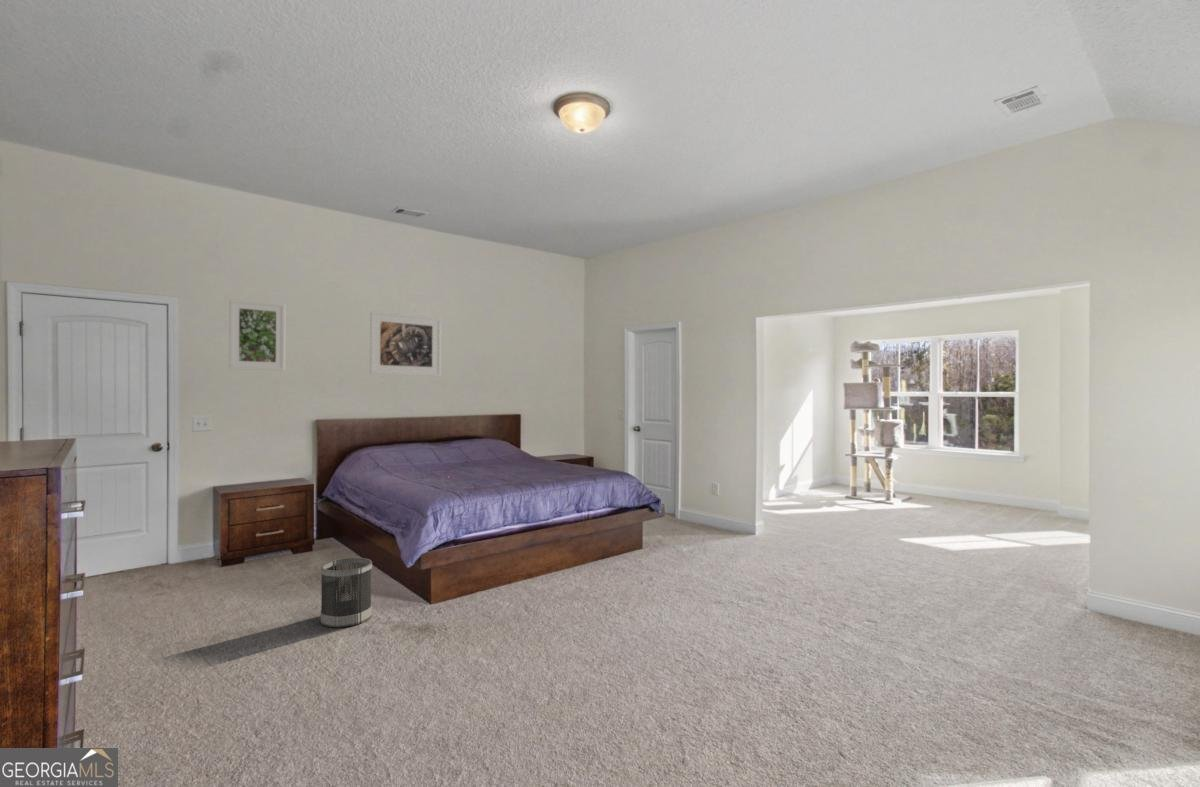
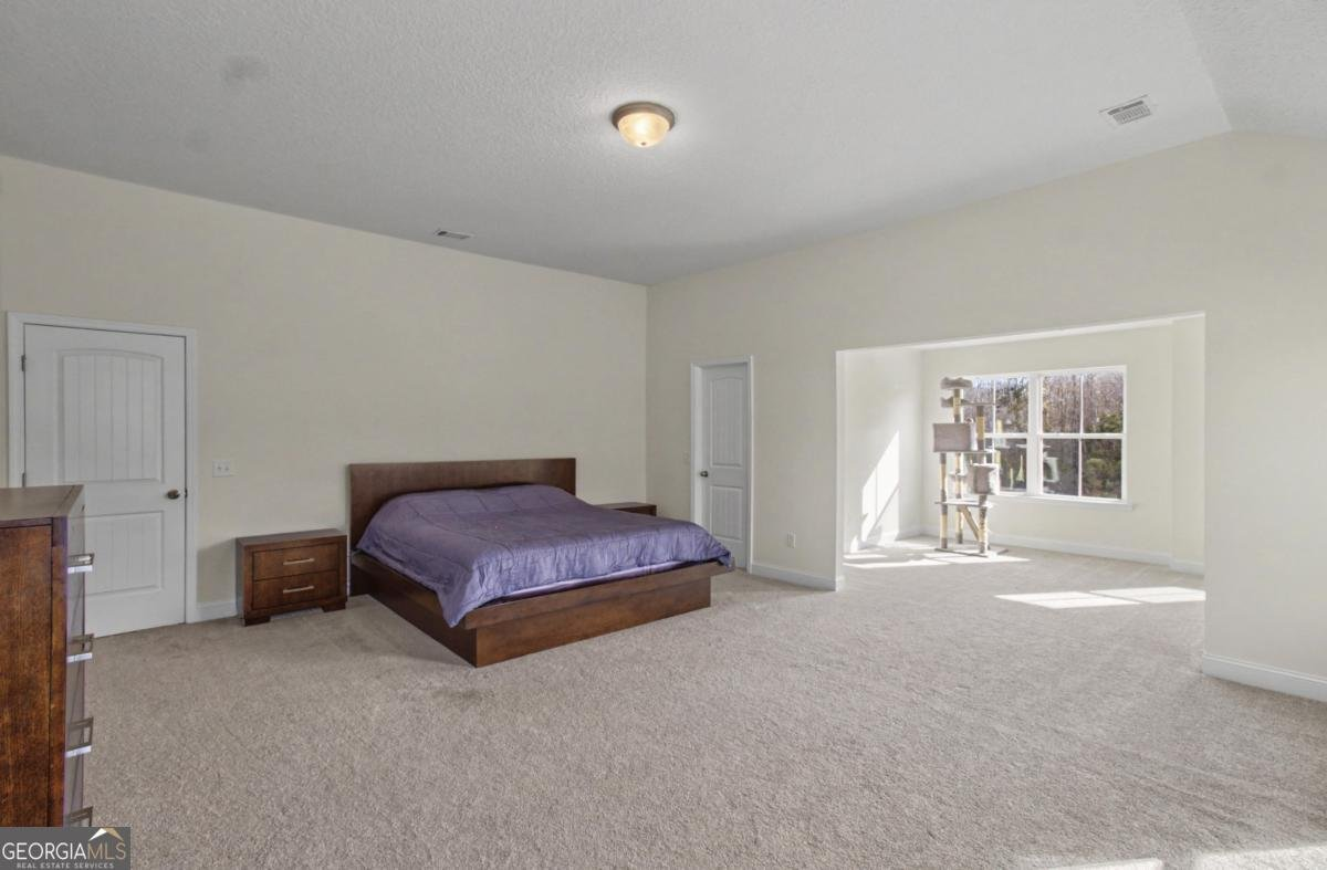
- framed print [228,298,286,372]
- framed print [369,310,442,377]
- wastebasket [320,557,373,628]
